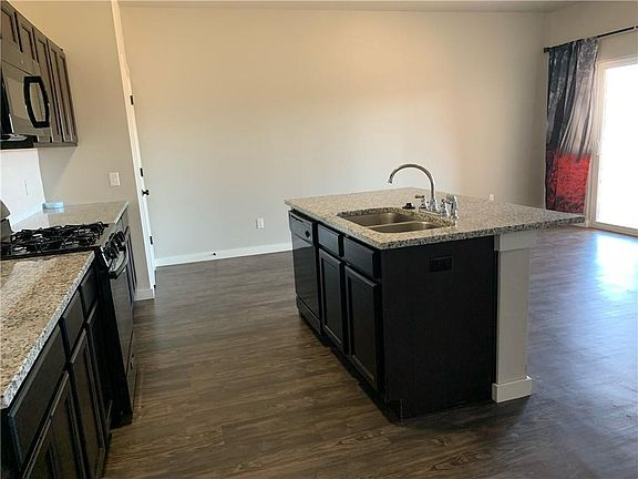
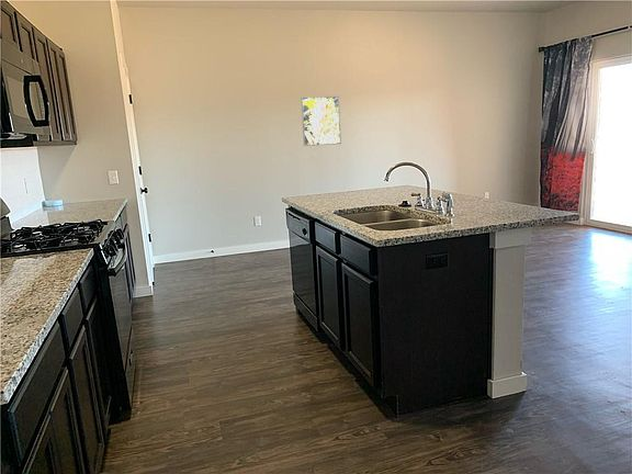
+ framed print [301,95,342,147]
